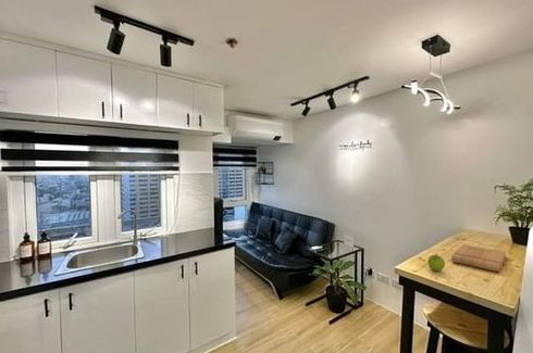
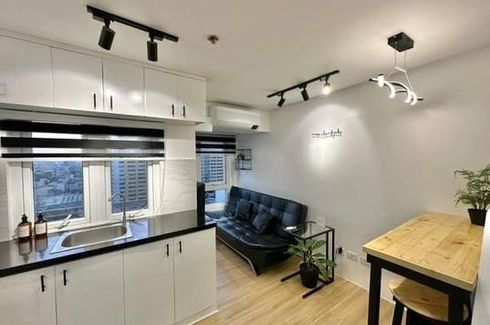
- cutting board [450,243,507,273]
- fruit [426,252,446,273]
